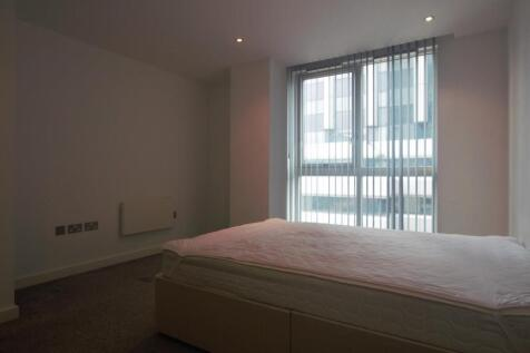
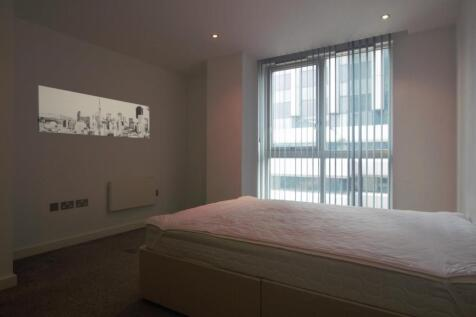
+ wall art [36,84,150,140]
